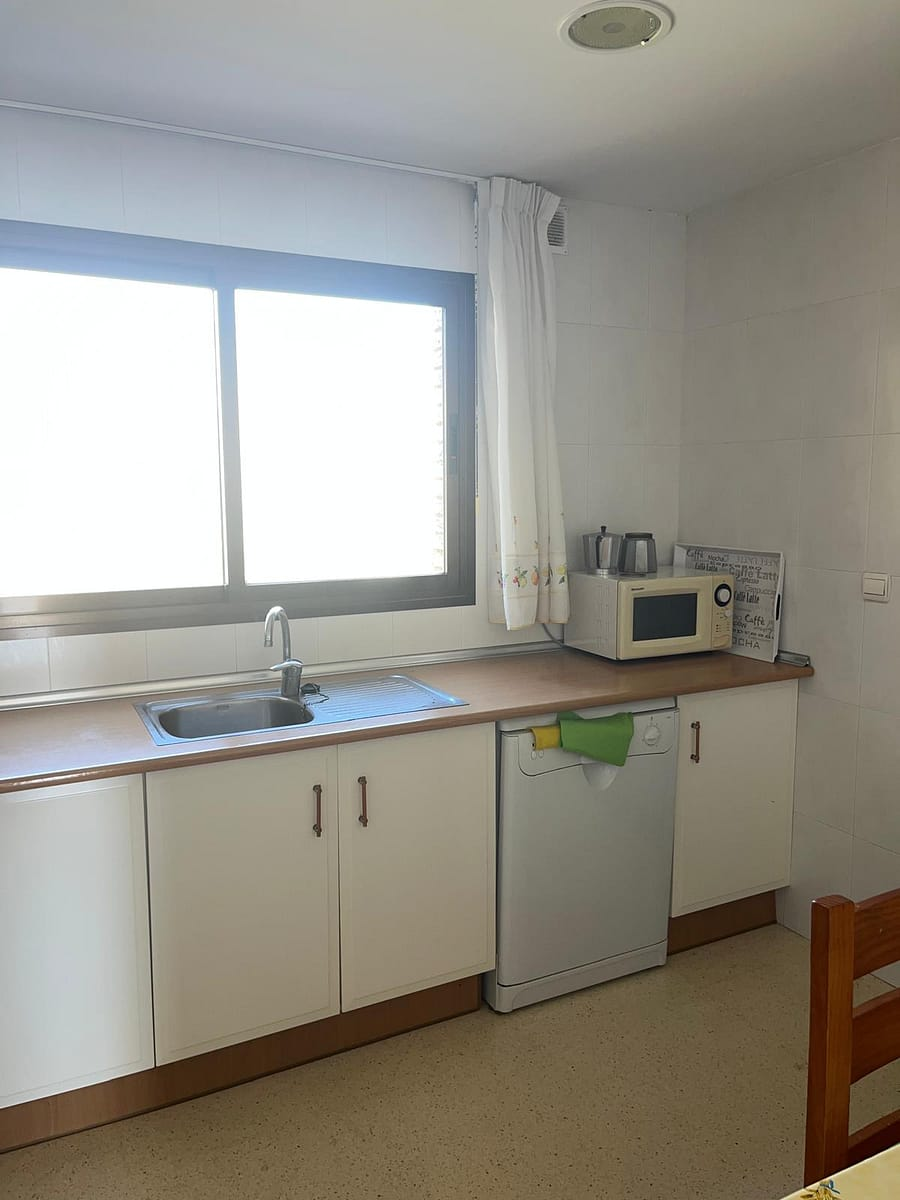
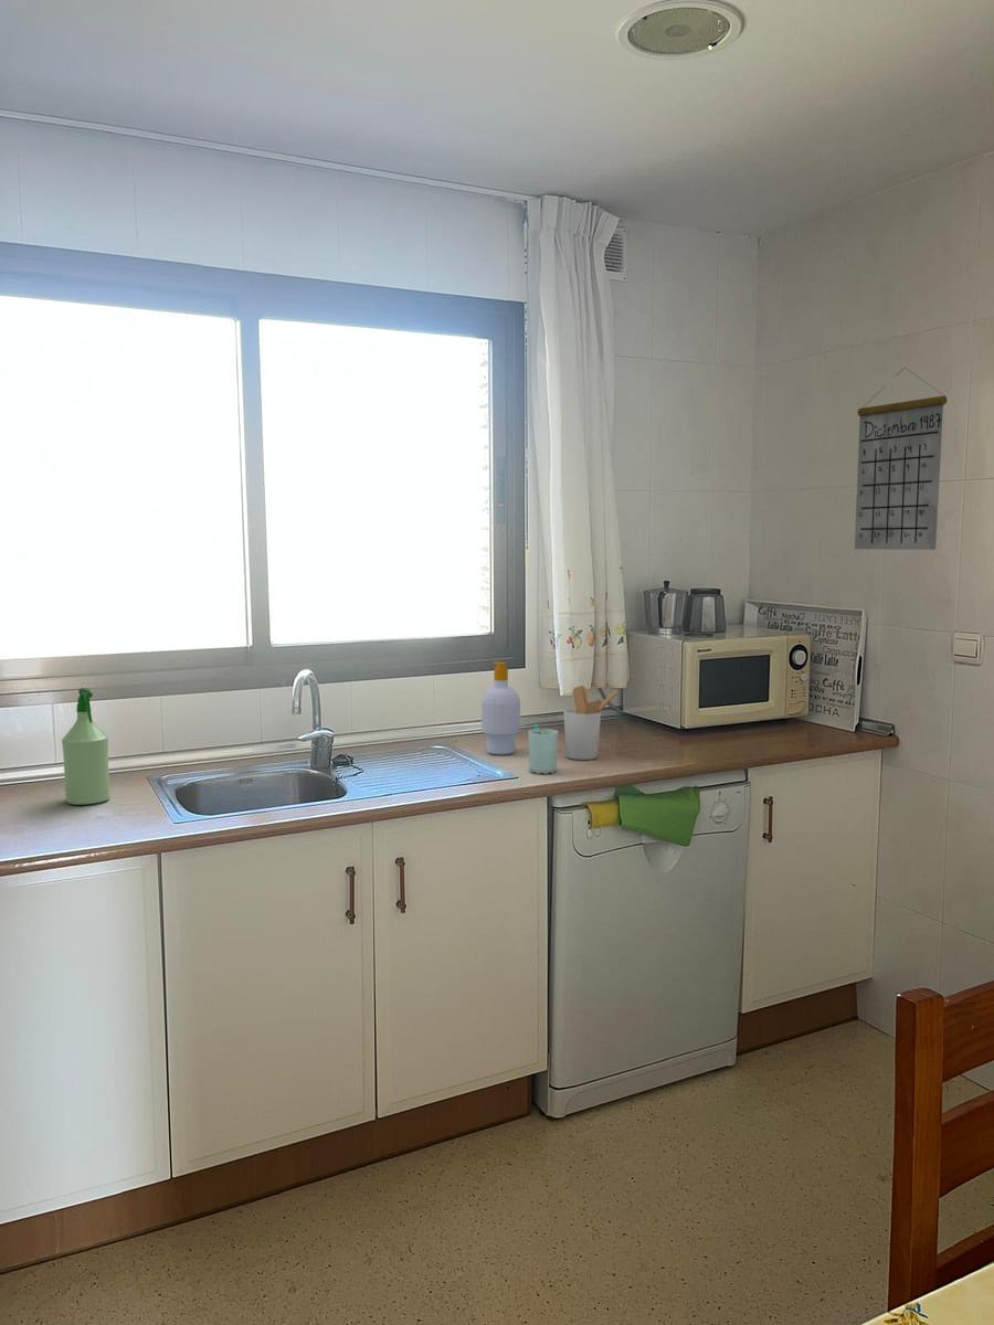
+ utensil holder [562,685,618,761]
+ calendar [854,367,948,551]
+ spray bottle [61,687,110,806]
+ soap bottle [480,660,521,755]
+ cup [527,723,559,775]
